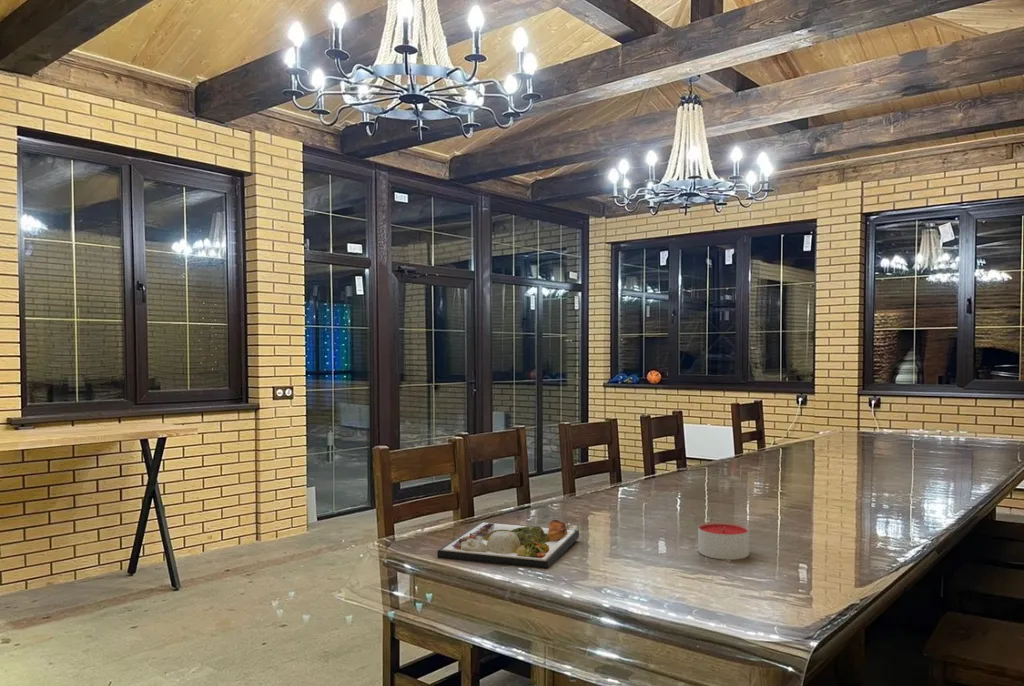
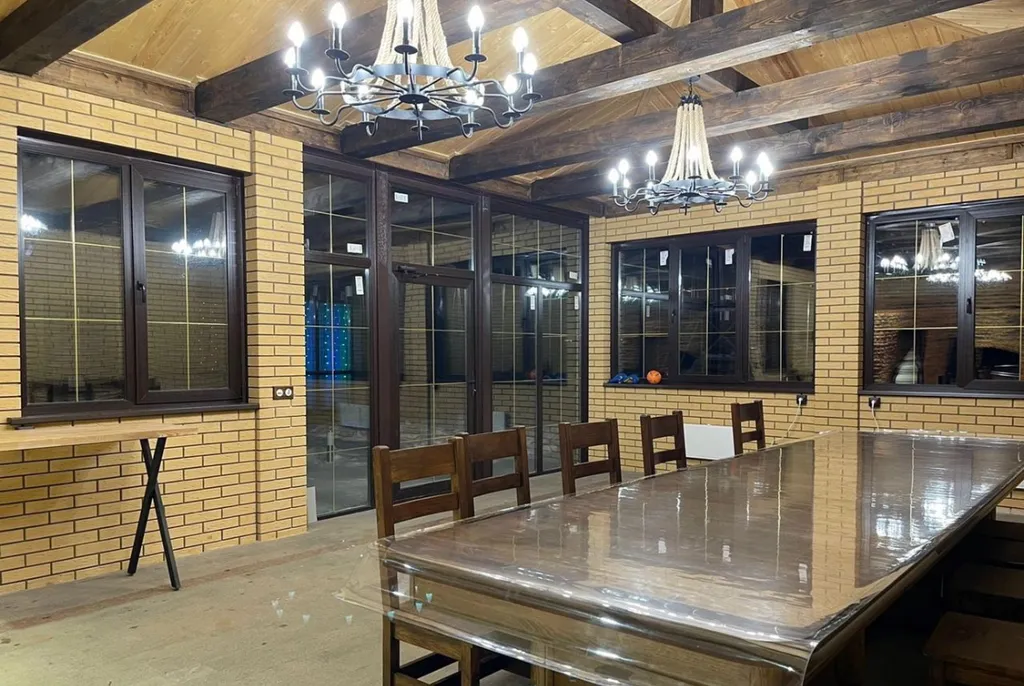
- dinner plate [436,519,580,570]
- candle [697,521,750,561]
